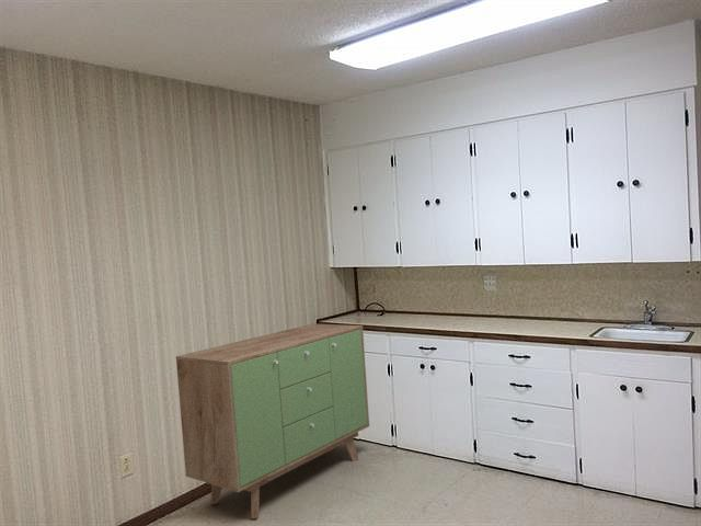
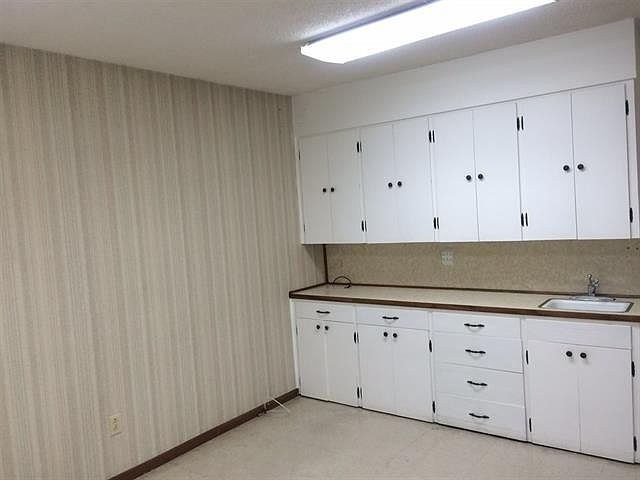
- sideboard [175,322,370,519]
